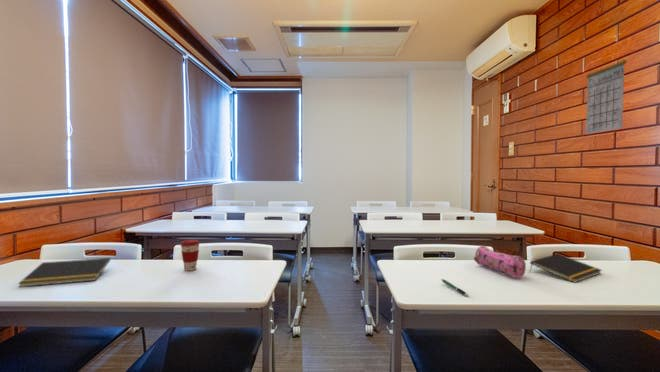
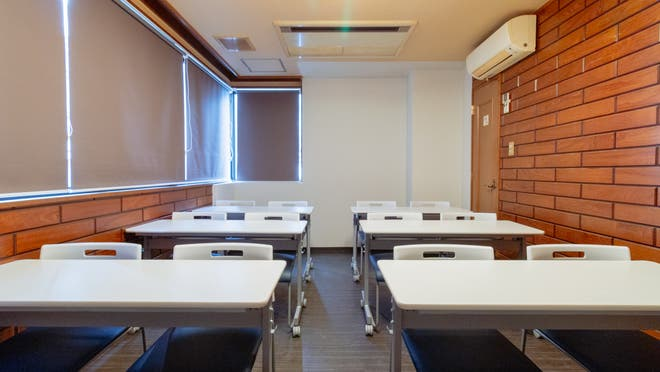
- pen [440,278,470,297]
- calendar [585,52,628,135]
- coffee cup [179,239,201,272]
- notepad [17,257,111,288]
- notepad [529,253,602,284]
- pencil case [473,245,527,279]
